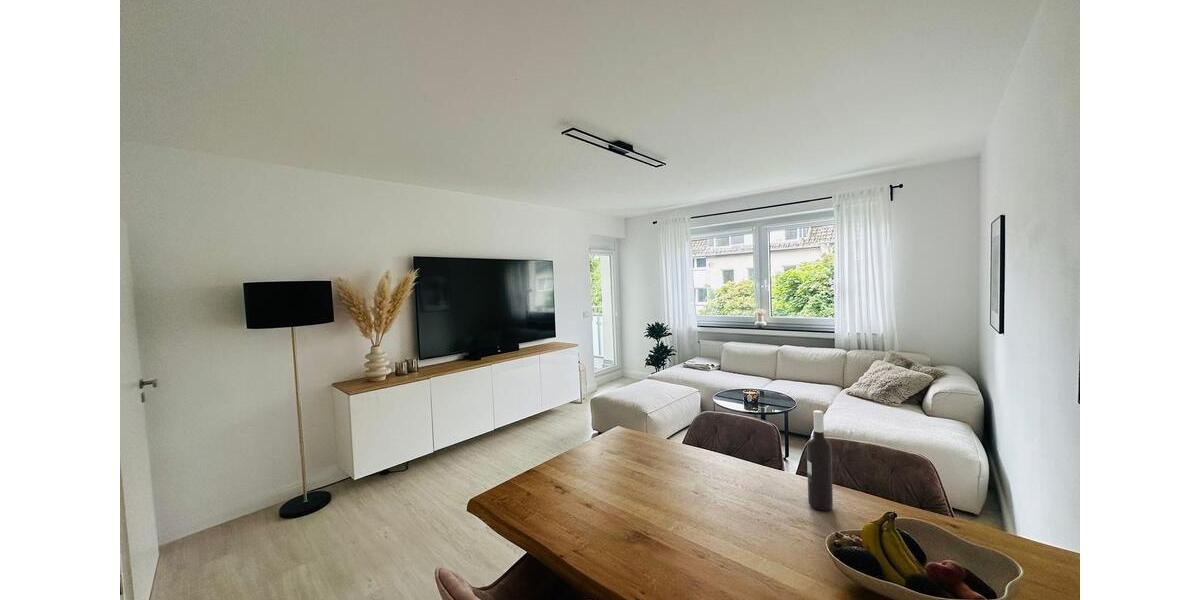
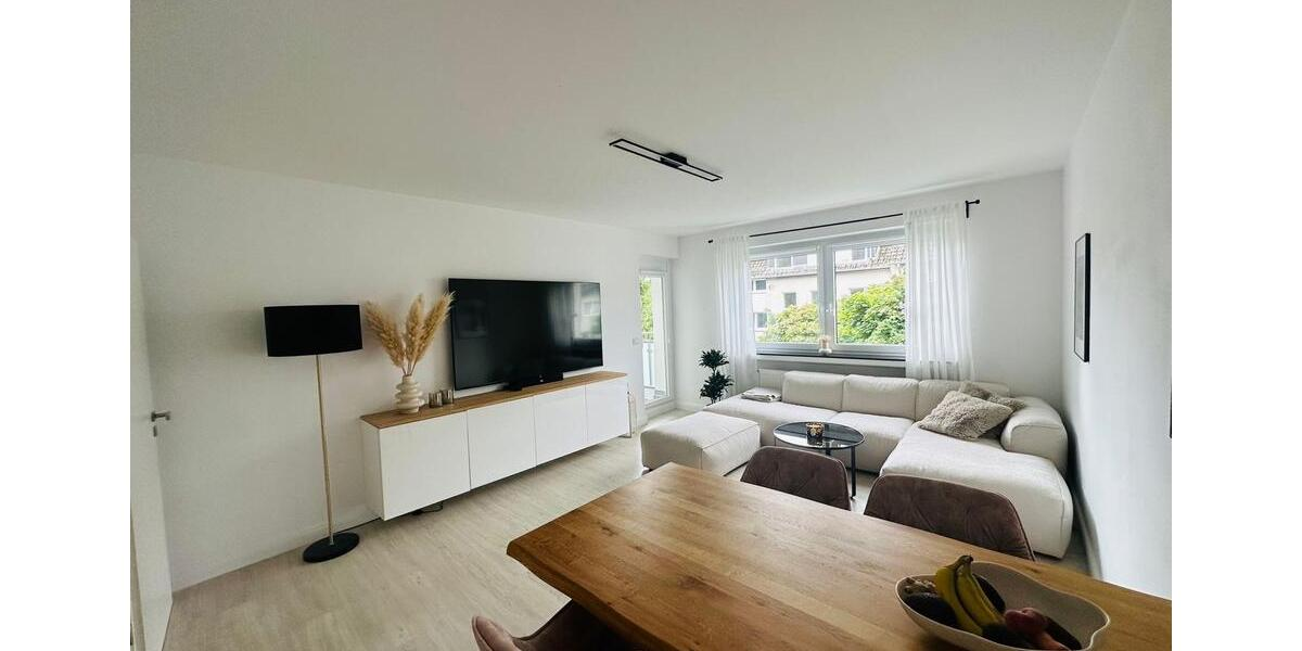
- wine bottle [806,409,834,511]
